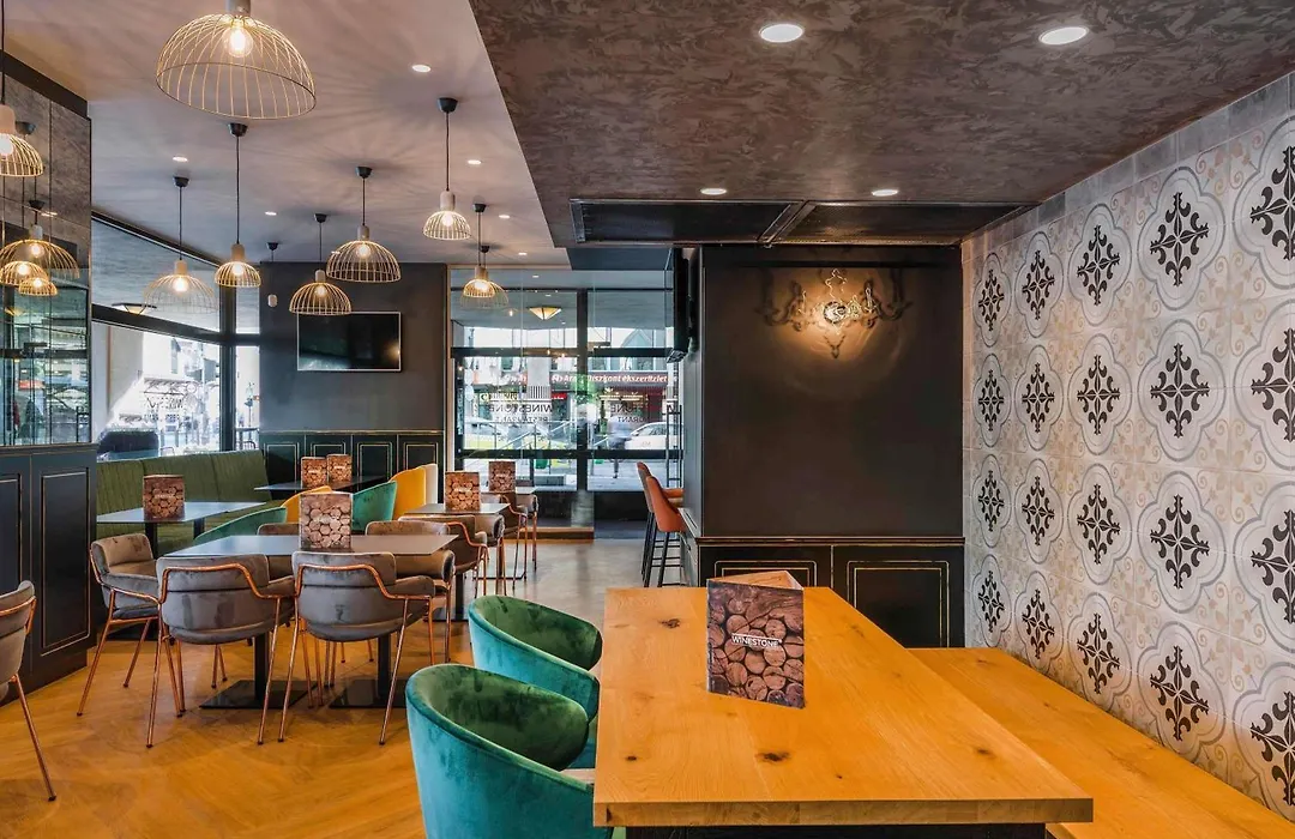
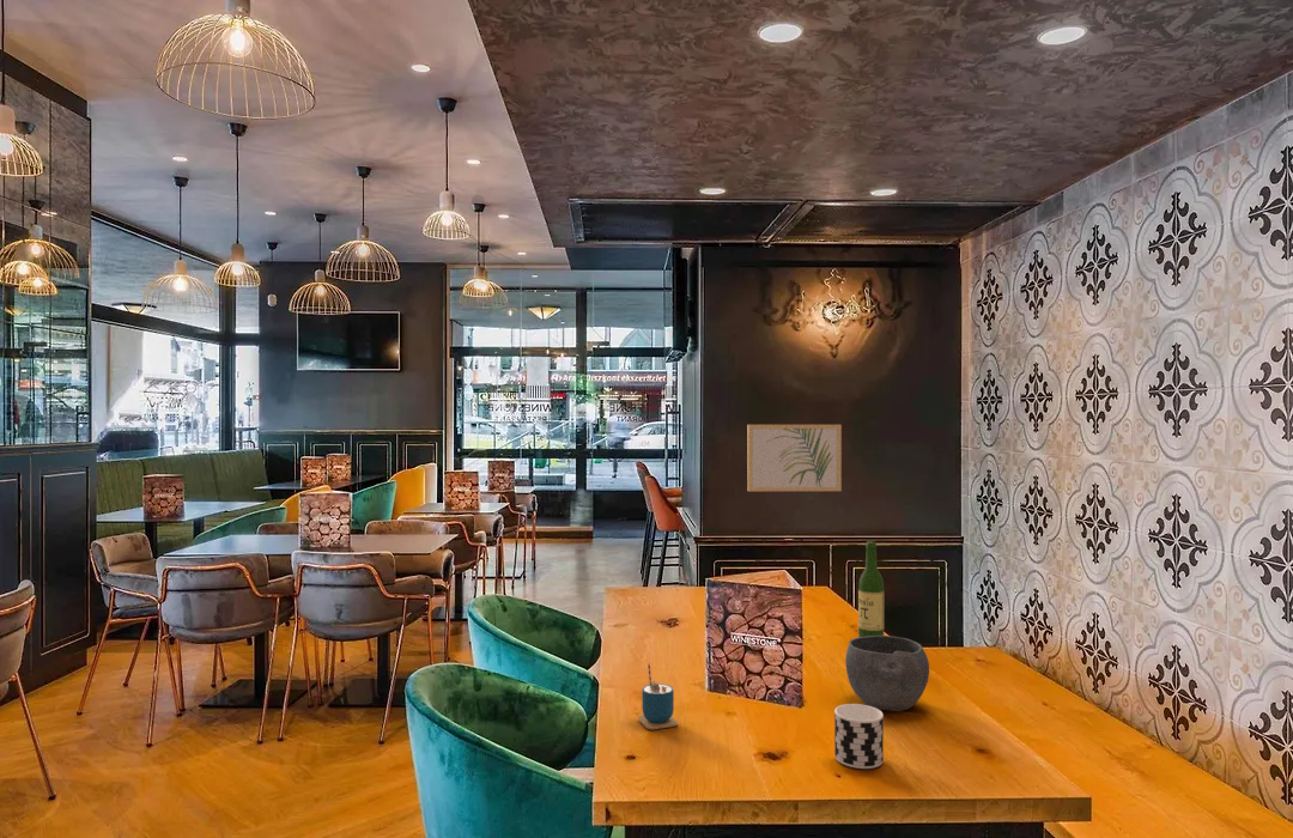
+ cup [637,662,679,730]
+ cup [833,703,885,770]
+ bowl [844,634,930,712]
+ wine bottle [857,541,885,637]
+ wall art [746,424,843,492]
